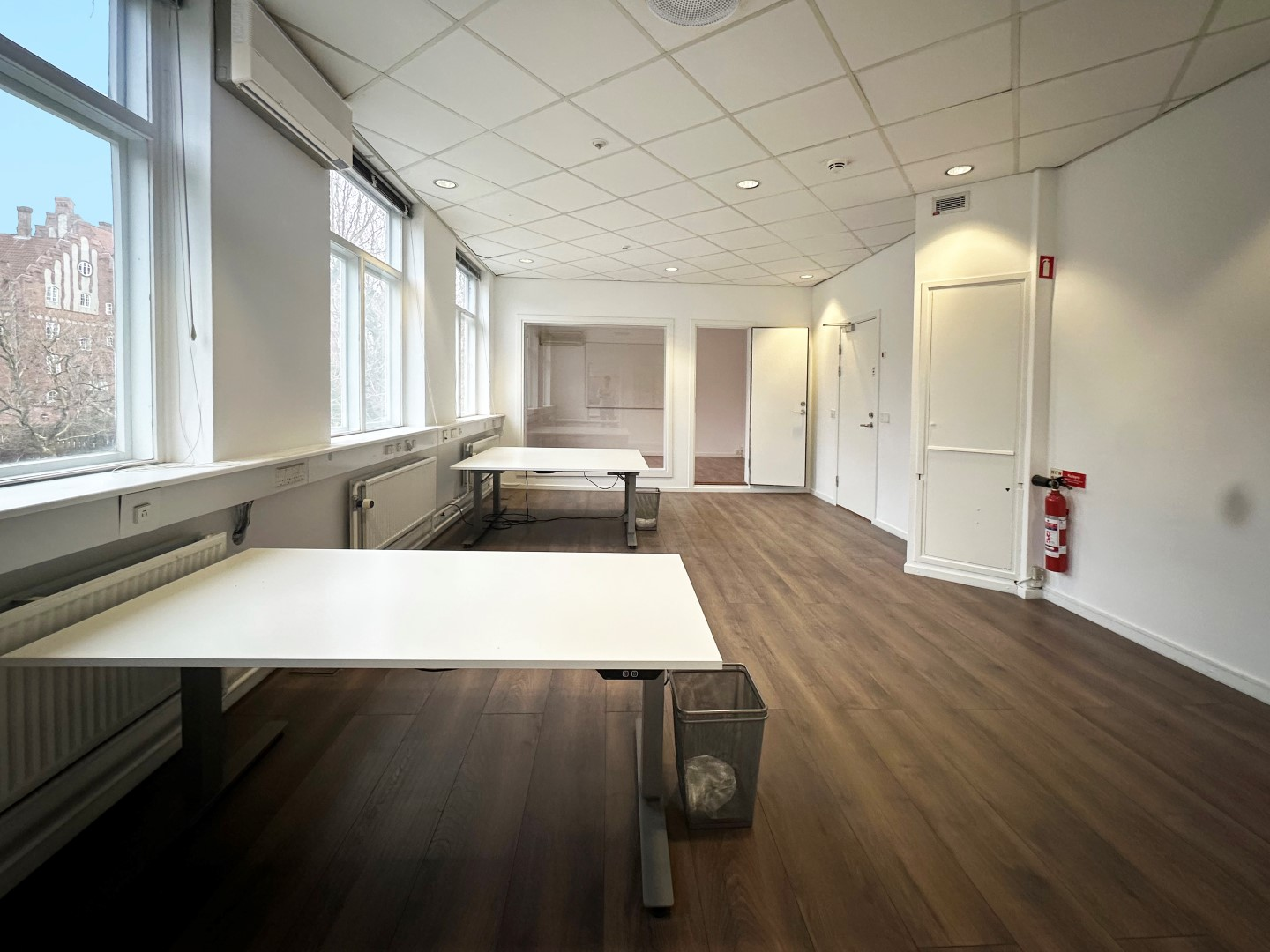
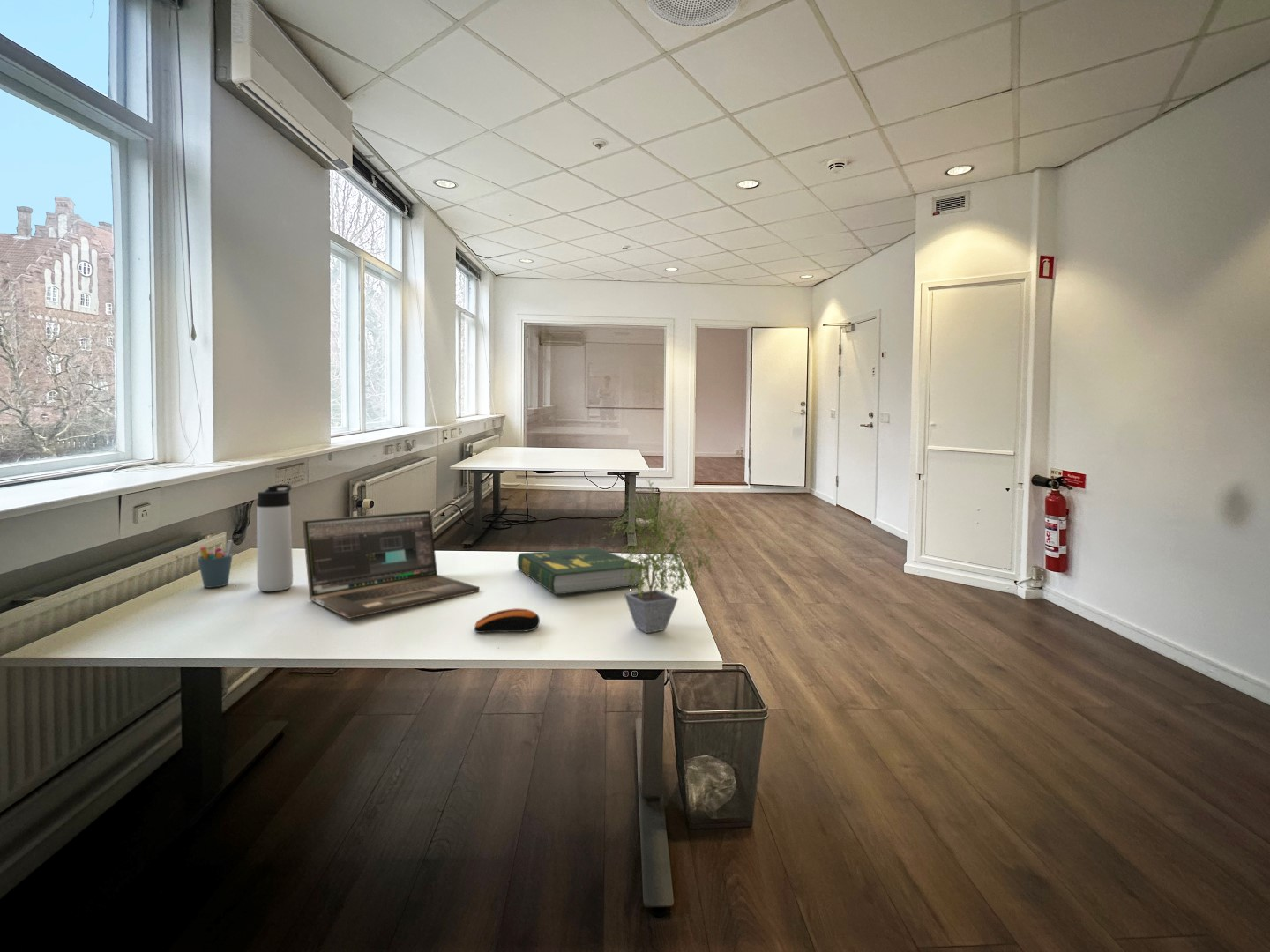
+ book [517,547,642,596]
+ pen holder [197,539,234,589]
+ thermos bottle [256,484,294,592]
+ potted plant [601,478,728,634]
+ laptop [302,509,481,620]
+ computer mouse [474,607,541,634]
